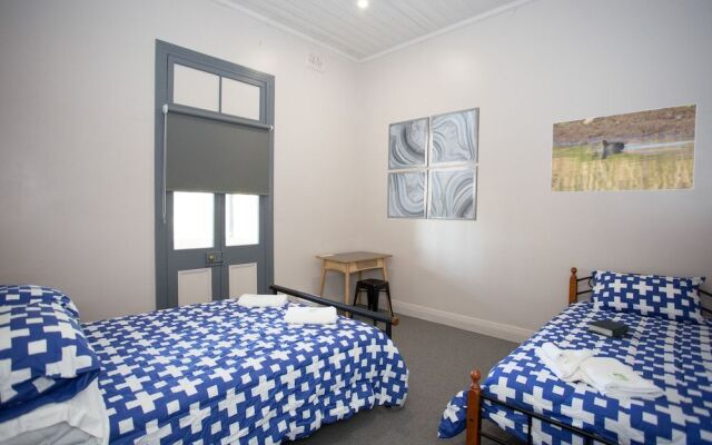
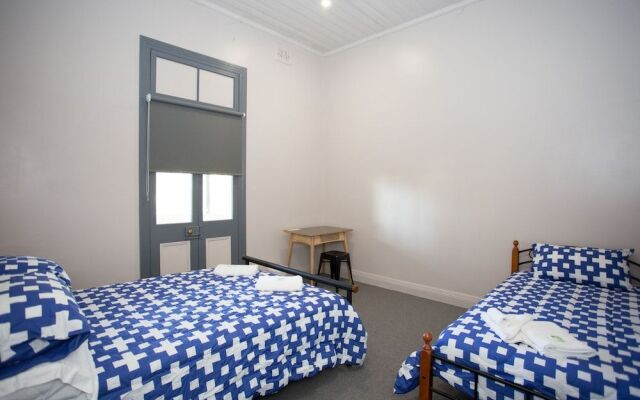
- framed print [550,102,699,194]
- book [586,318,630,338]
- wall art [386,107,481,221]
